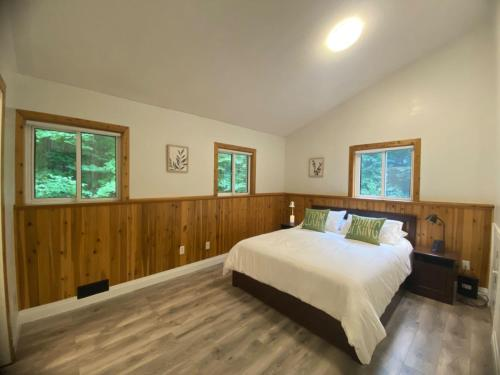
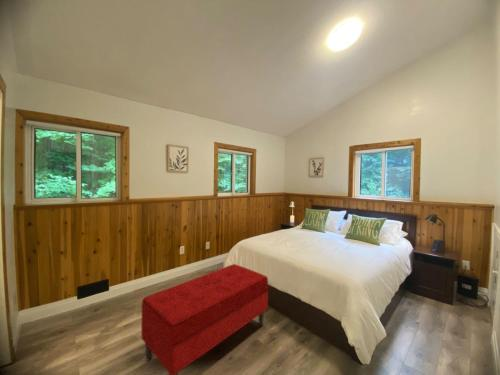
+ bench [140,263,269,375]
